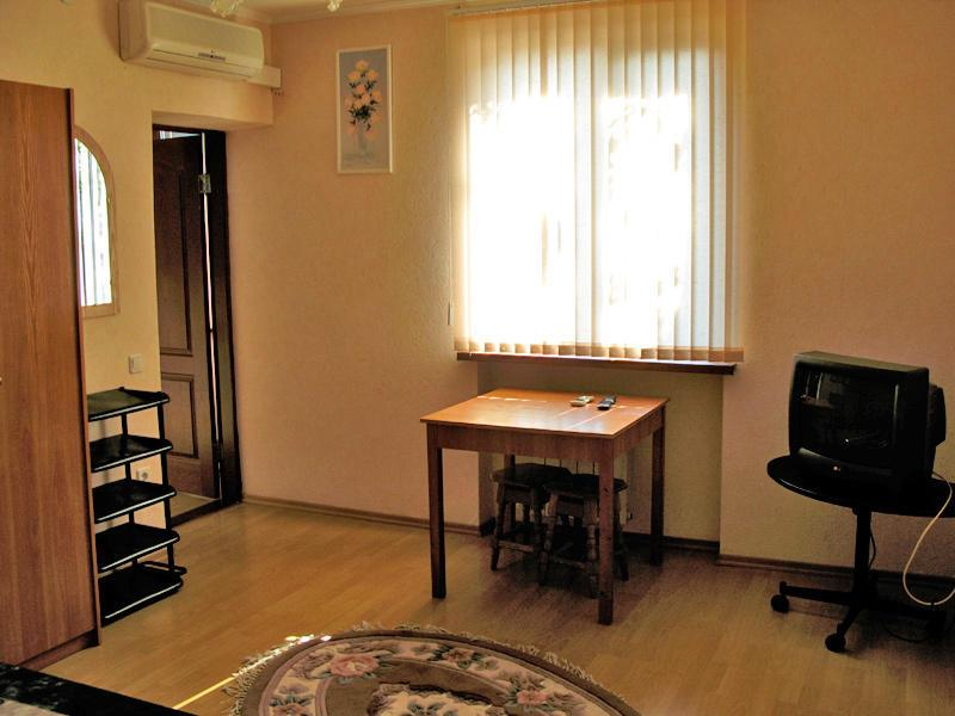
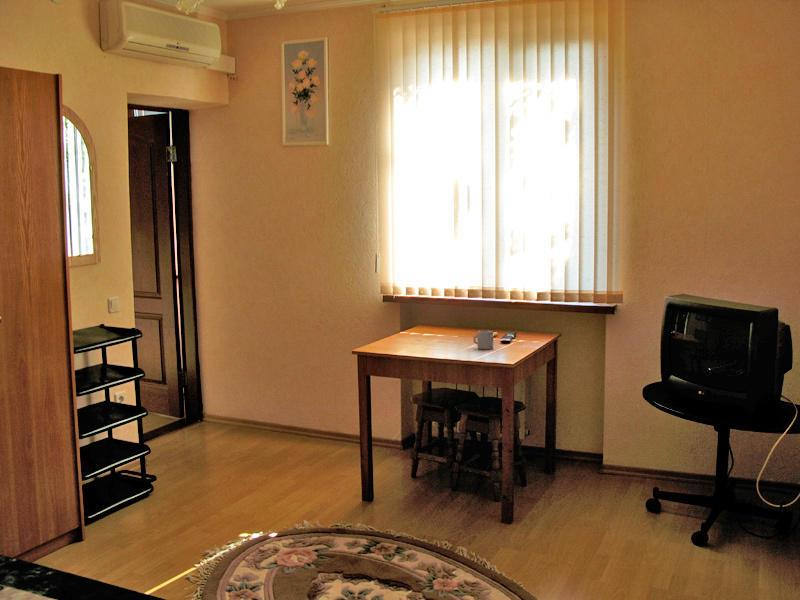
+ cup [473,329,494,350]
